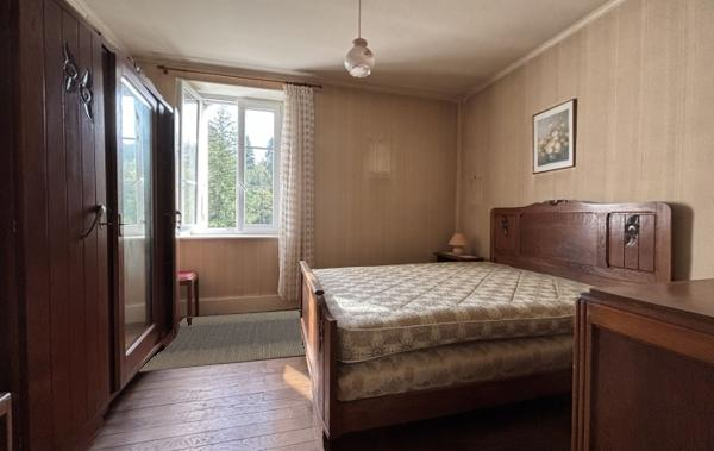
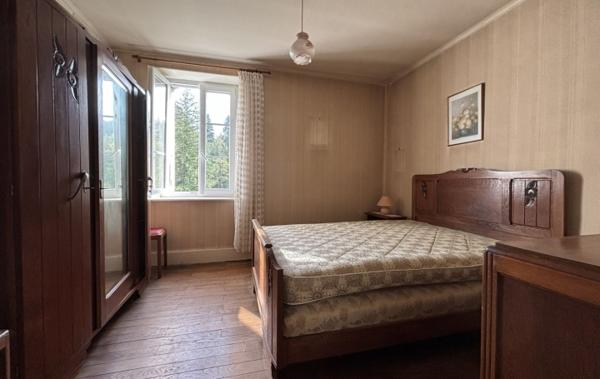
- rug [138,309,307,374]
